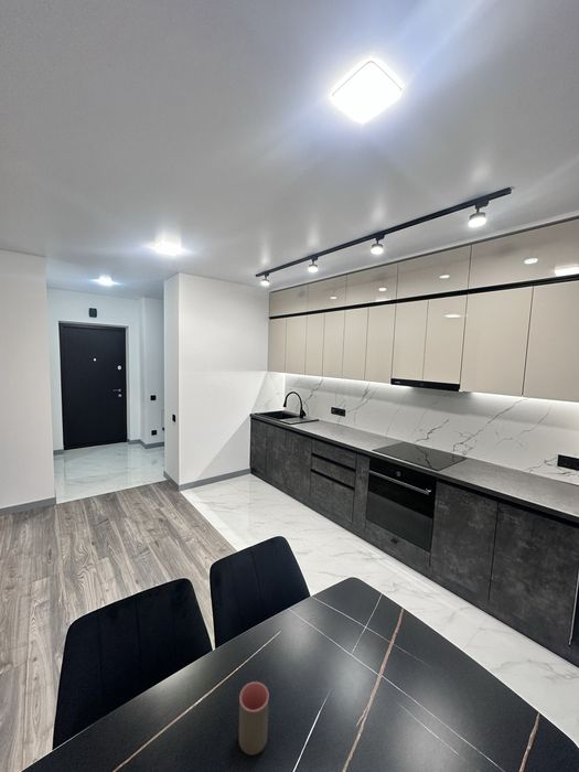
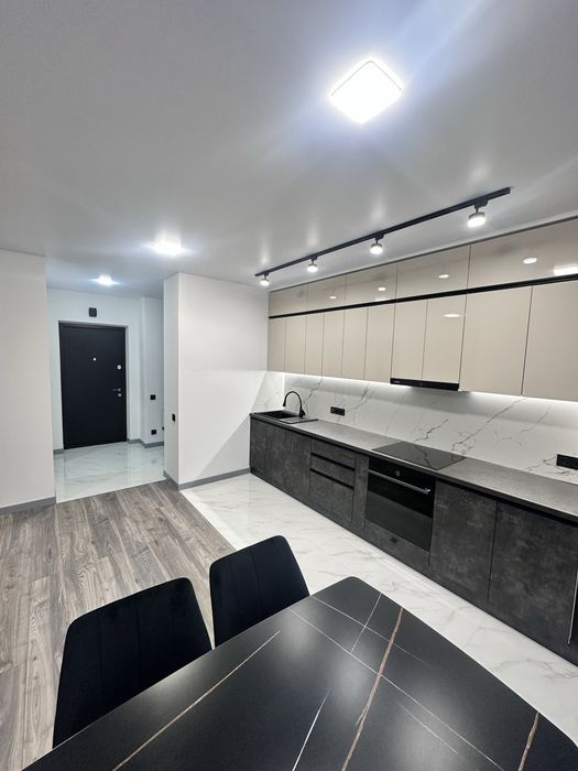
- cup [238,680,269,757]
